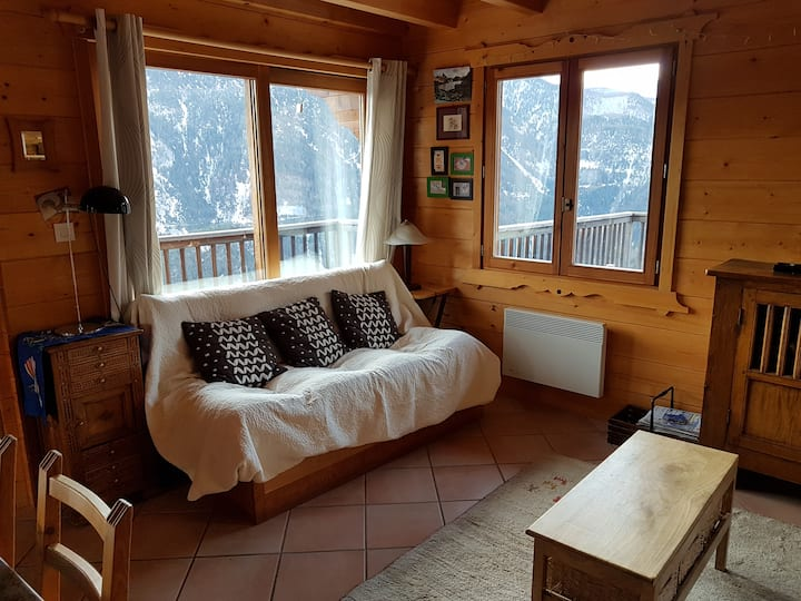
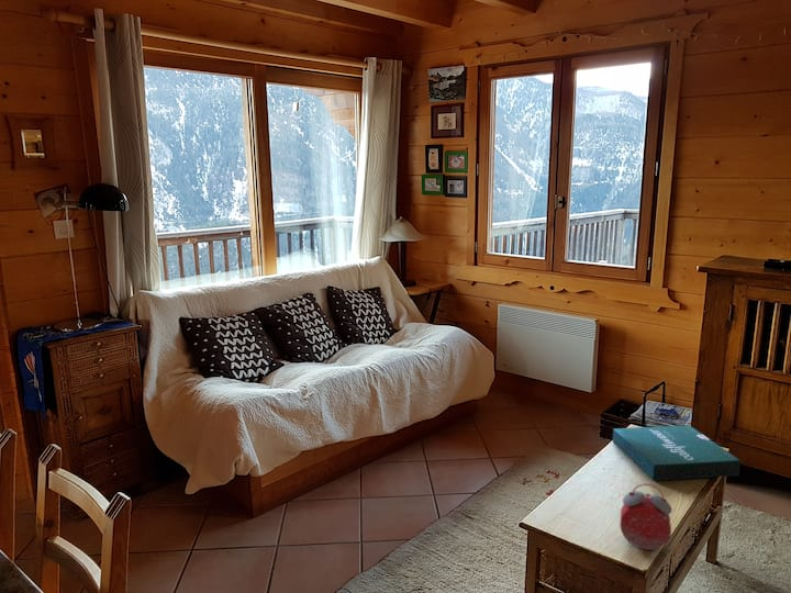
+ pizza box [612,424,742,481]
+ alarm clock [619,482,673,551]
